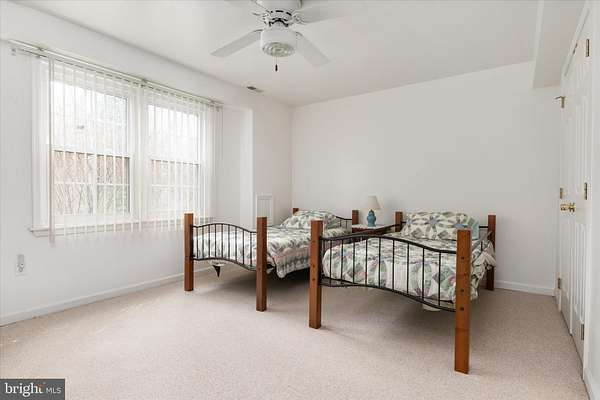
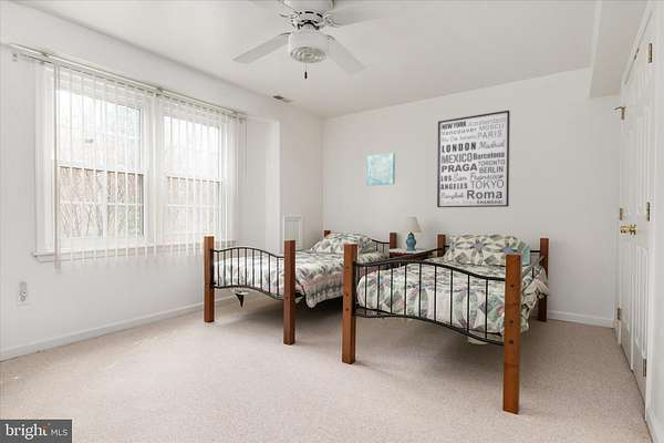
+ wall art [436,110,511,208]
+ wall art [366,152,396,186]
